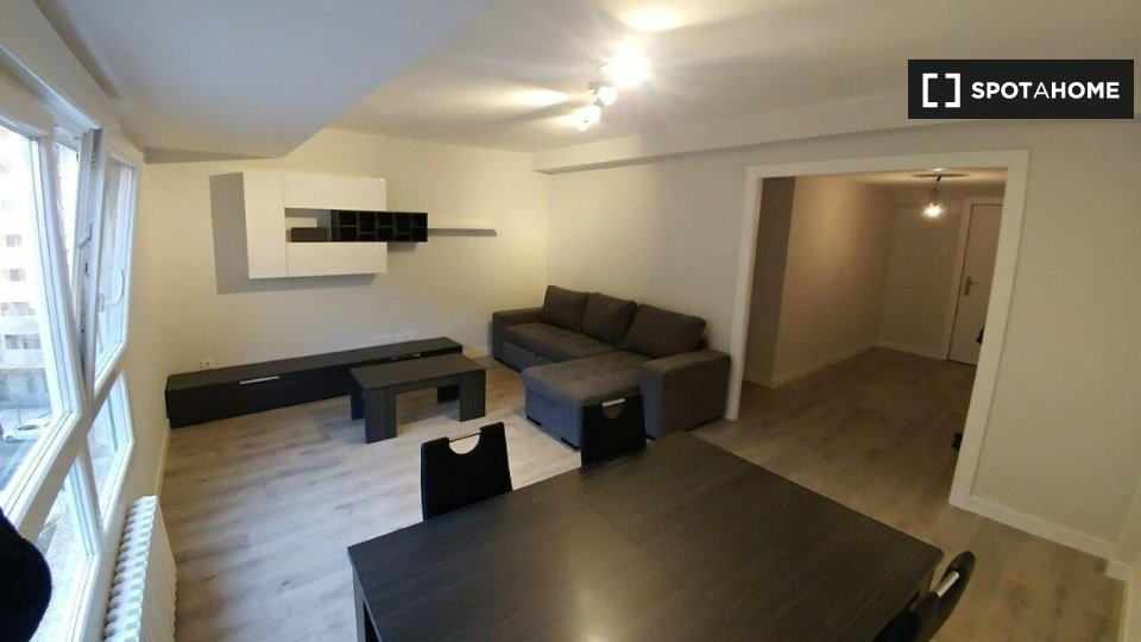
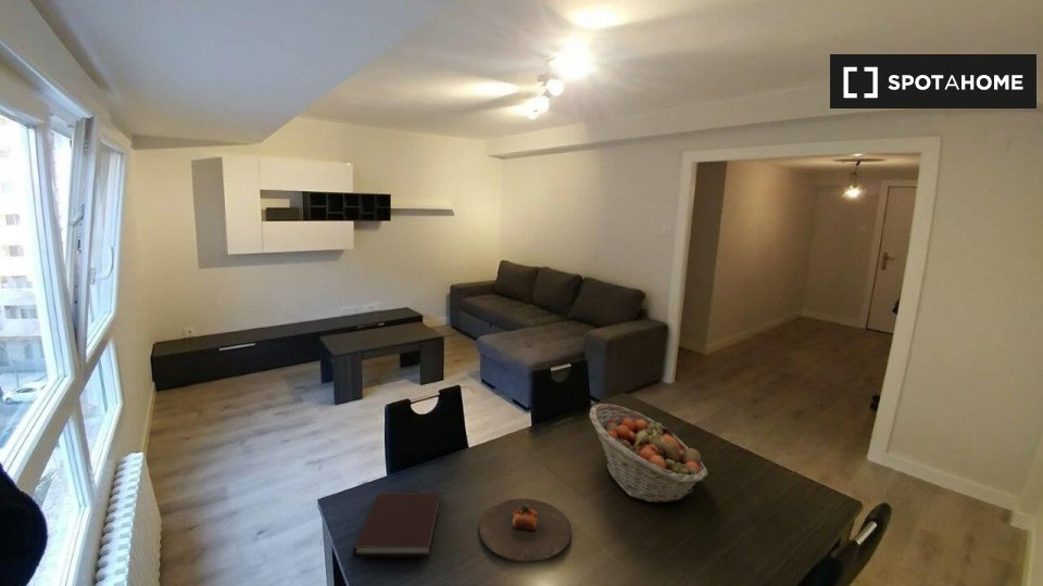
+ plate [478,497,573,563]
+ notebook [352,492,442,559]
+ fruit basket [588,403,708,504]
